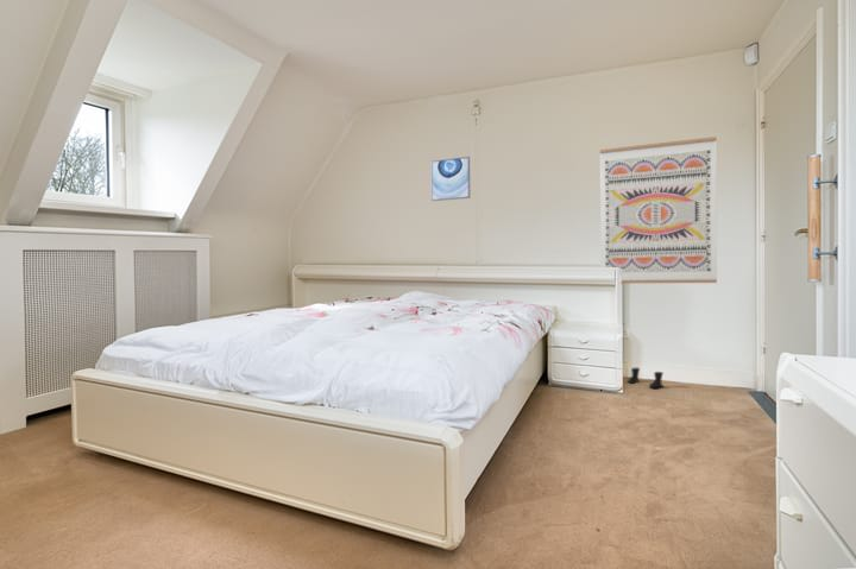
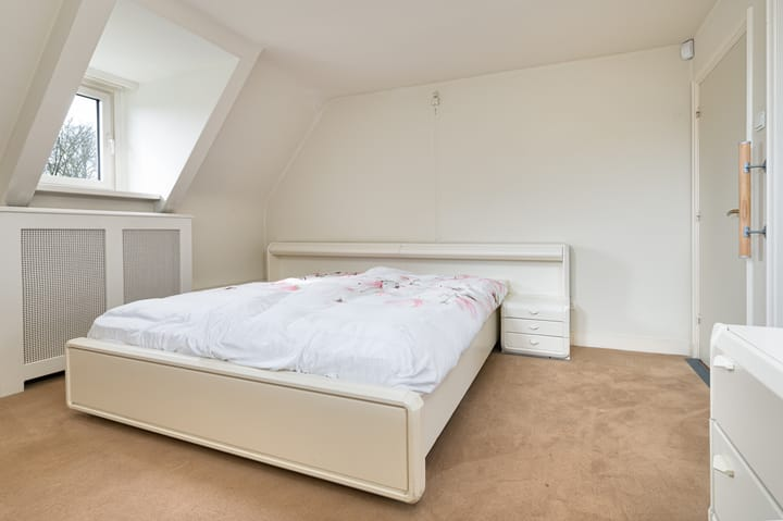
- wall art [599,135,718,284]
- wall art [430,156,471,202]
- boots [625,366,665,390]
